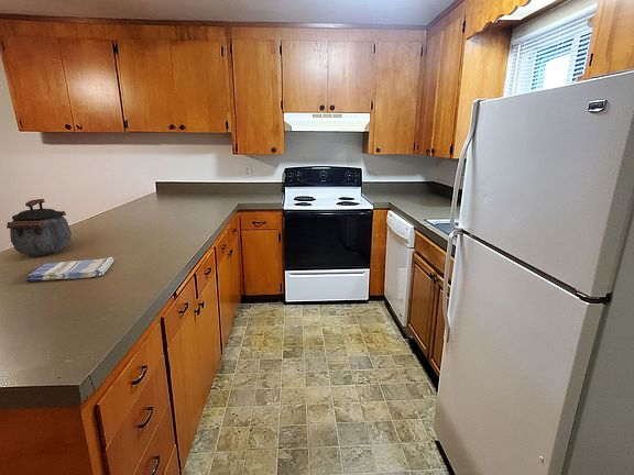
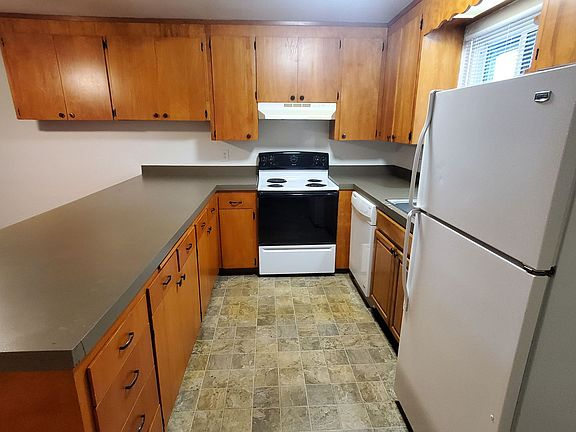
- dish towel [25,256,114,283]
- kettle [6,198,73,256]
